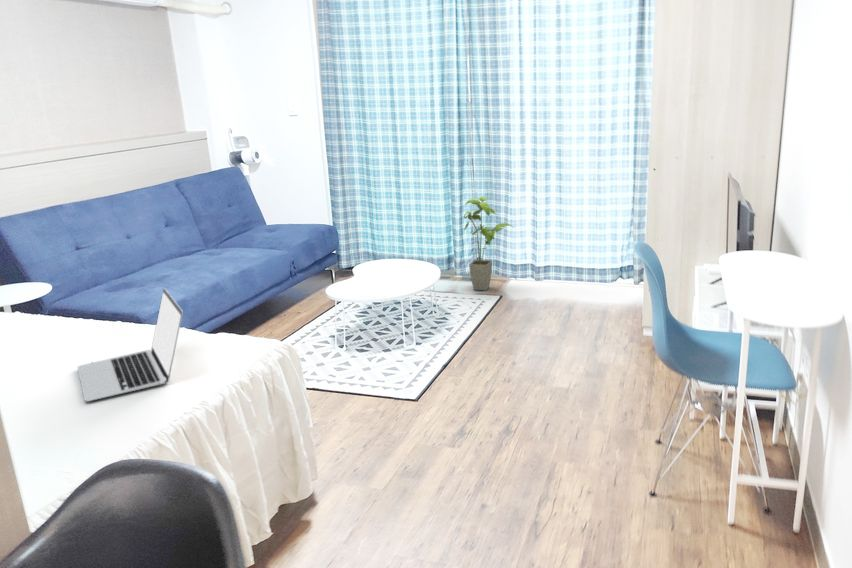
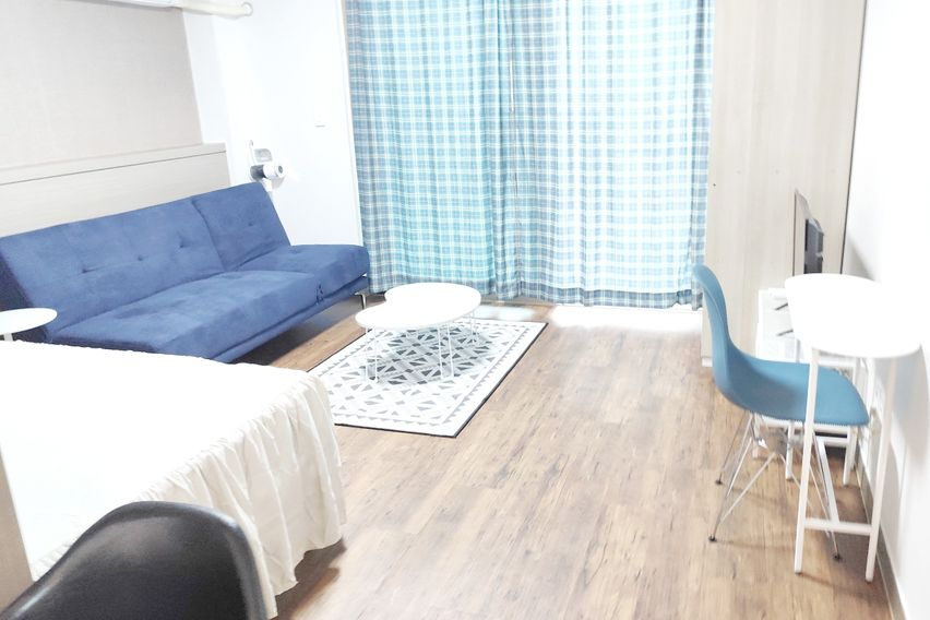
- laptop [77,287,184,402]
- house plant [462,196,514,292]
